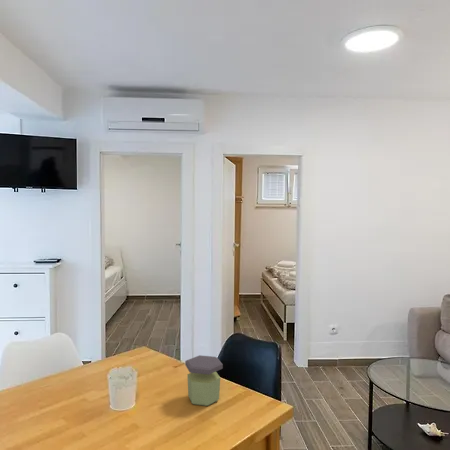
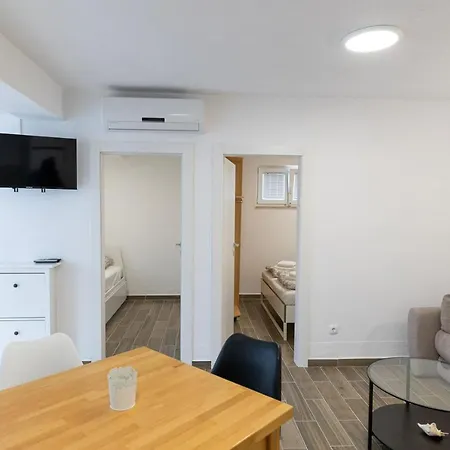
- jar [184,354,224,407]
